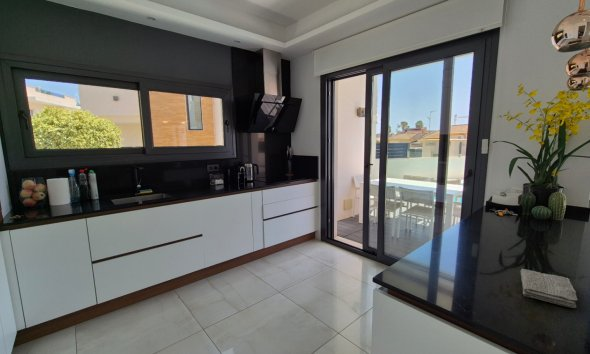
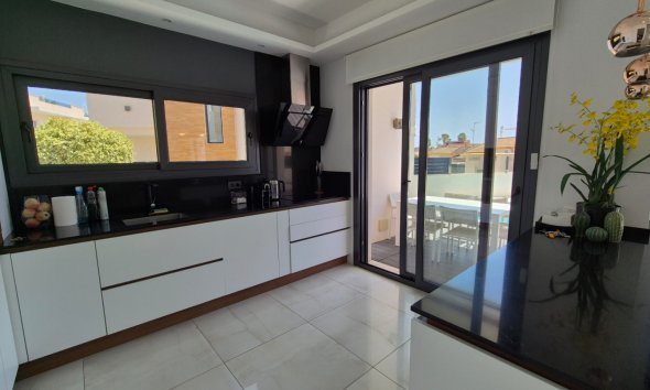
- washcloth [519,268,579,309]
